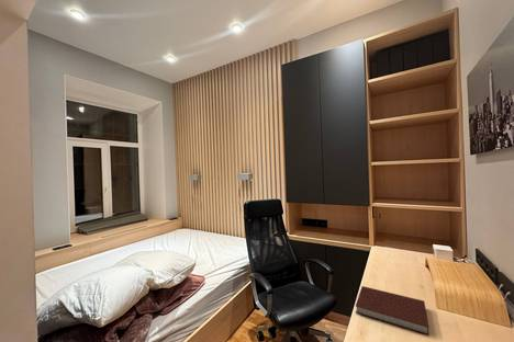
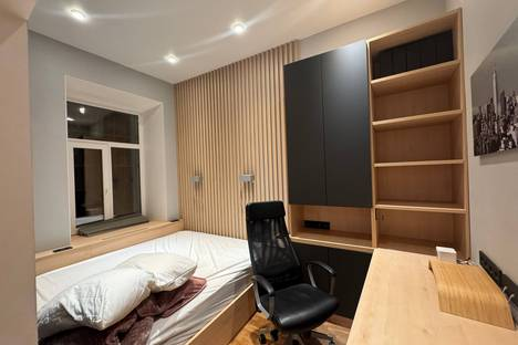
- notebook [355,285,429,337]
